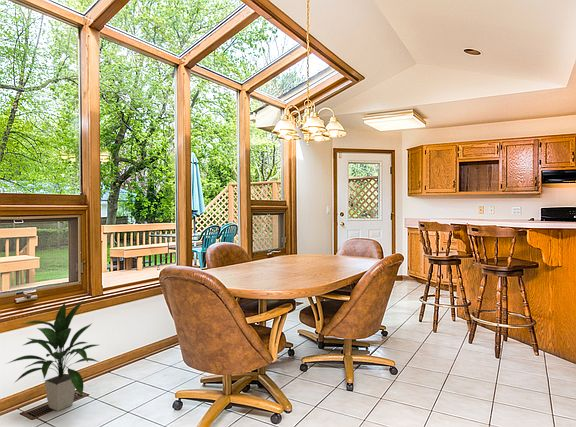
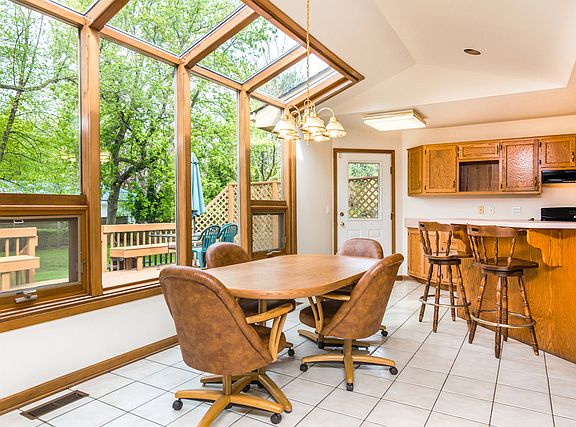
- indoor plant [5,300,100,412]
